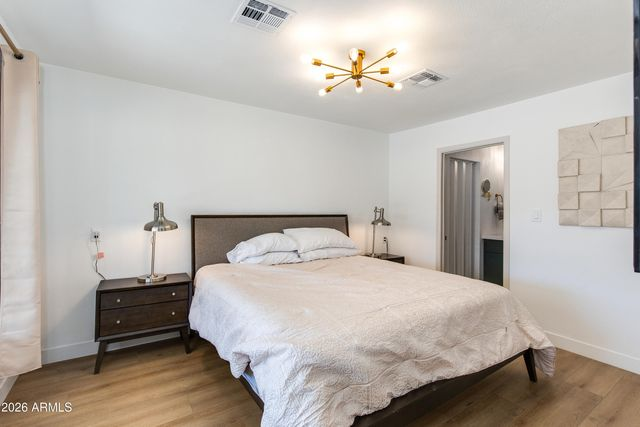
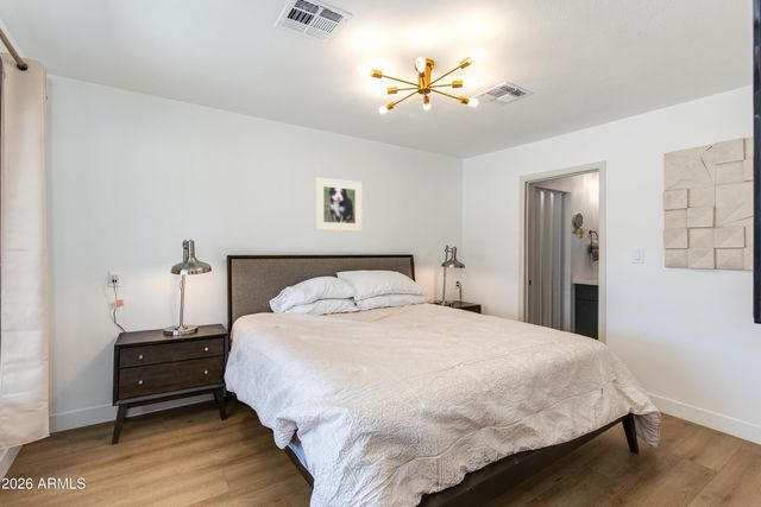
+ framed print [314,176,364,233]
